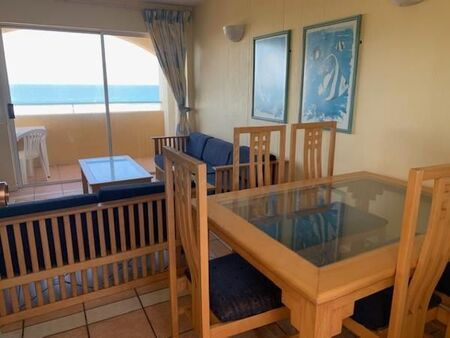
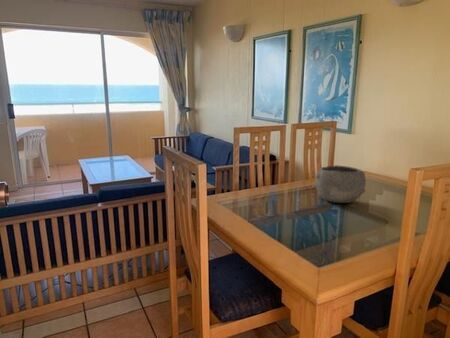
+ bowl [314,164,367,204]
